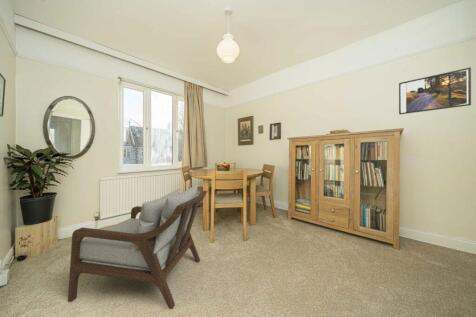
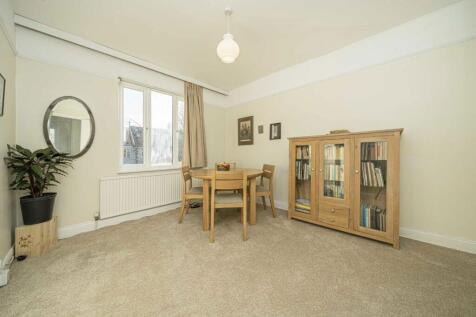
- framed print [398,66,472,115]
- armchair [67,184,208,310]
